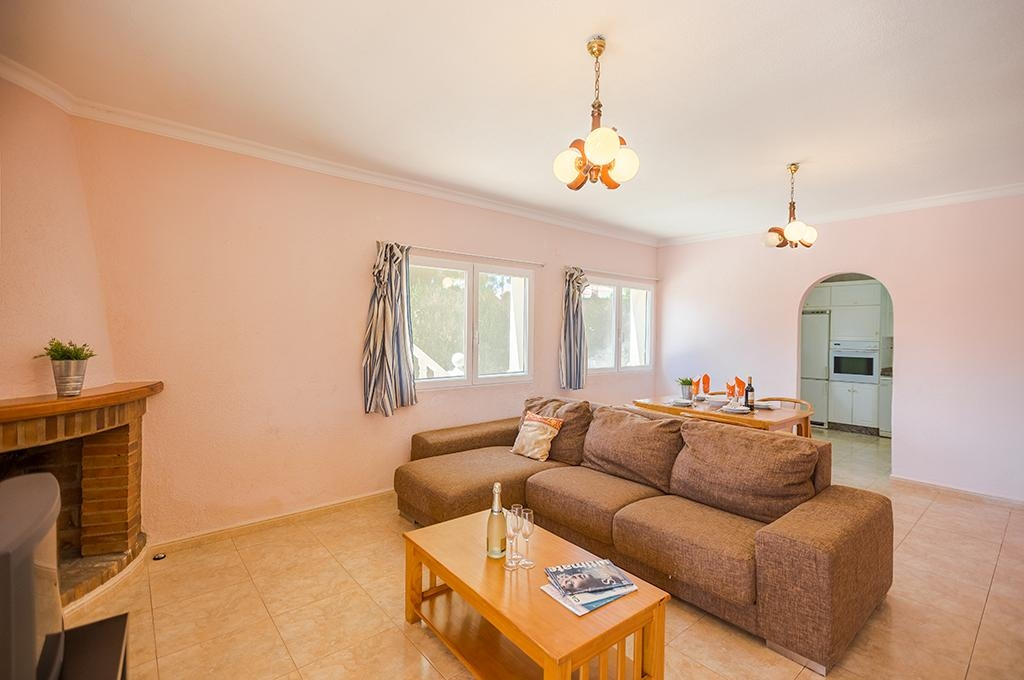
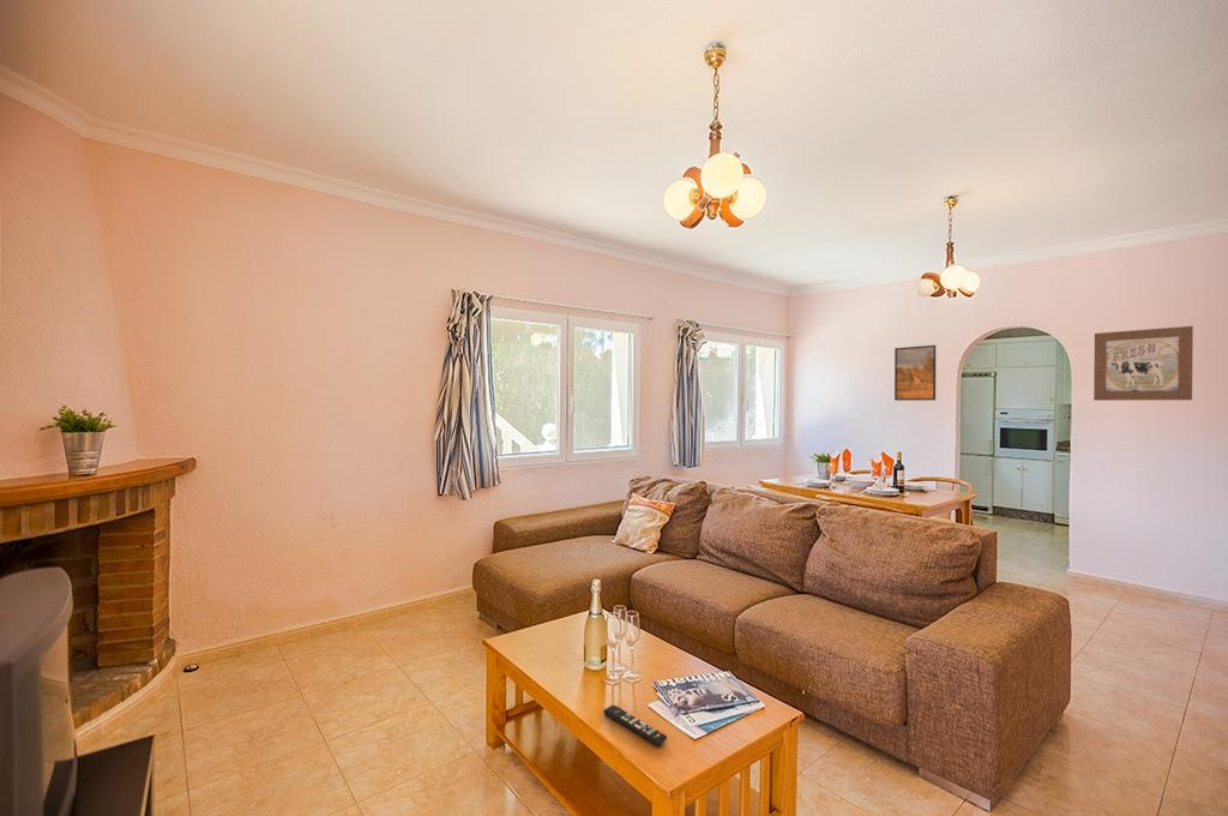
+ remote control [603,703,668,746]
+ wall art [1092,325,1194,402]
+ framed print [893,344,937,402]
